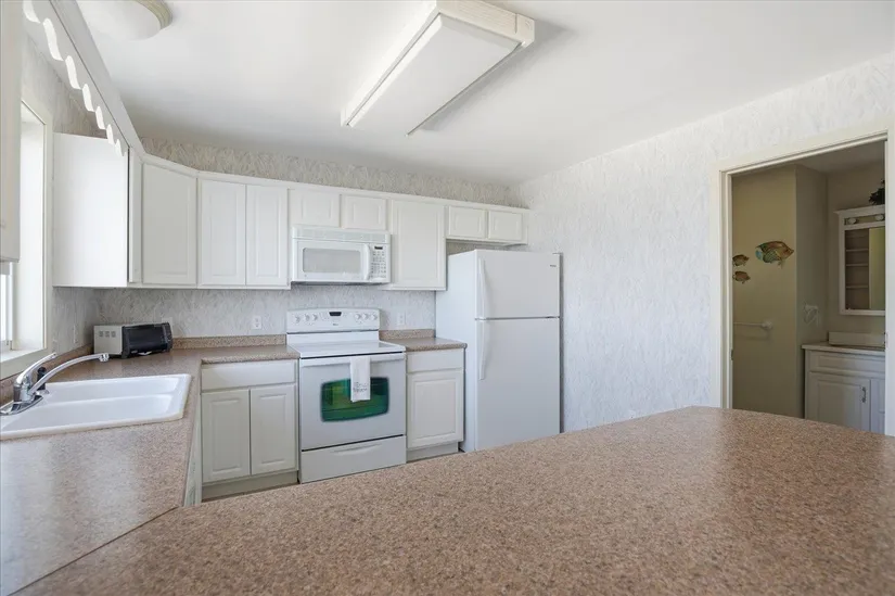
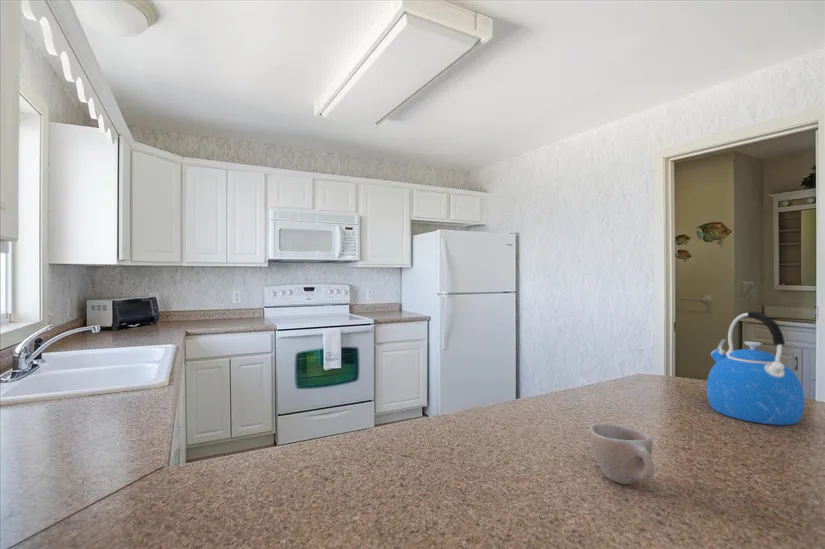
+ cup [588,423,655,485]
+ kettle [706,311,805,426]
